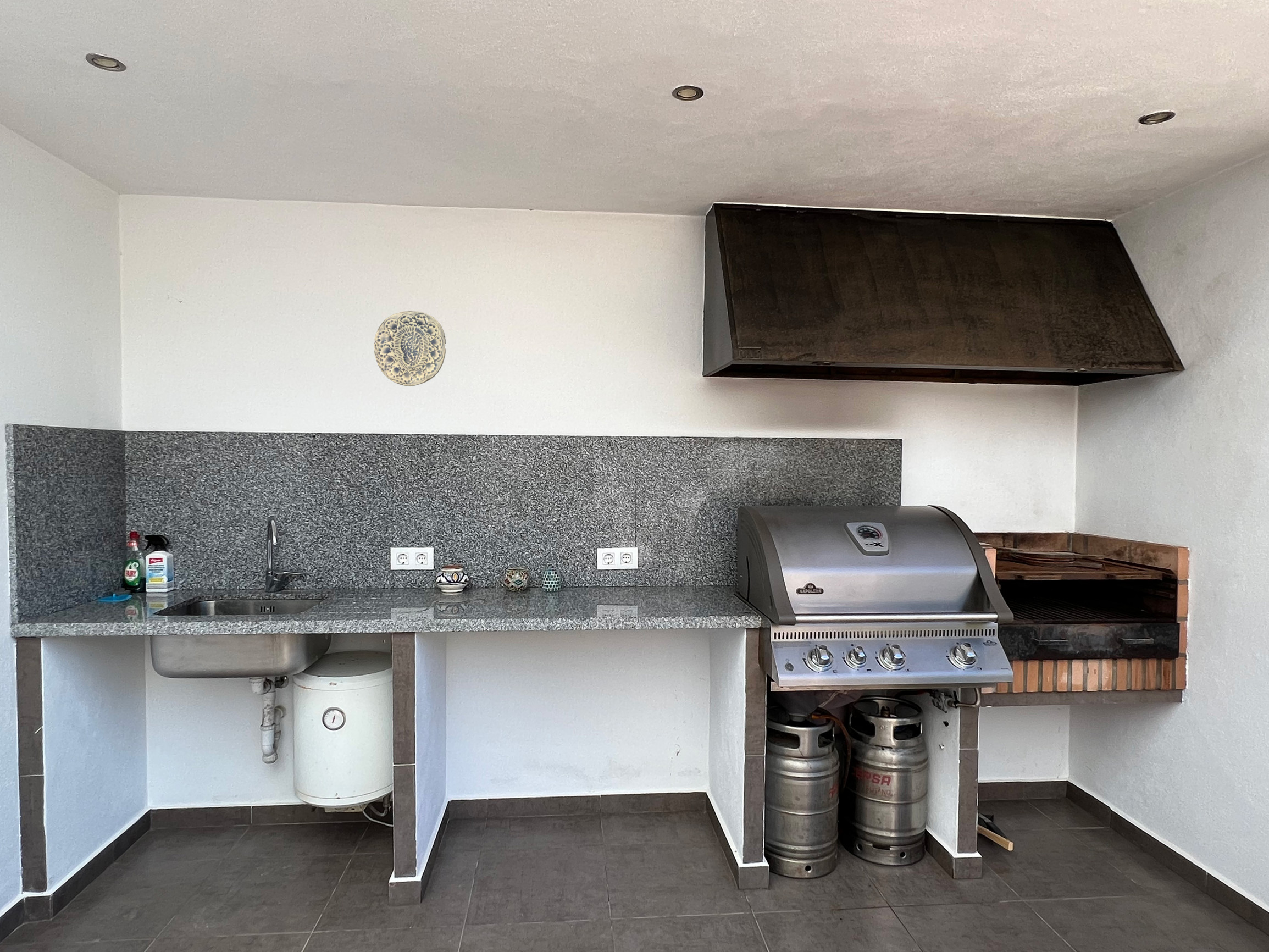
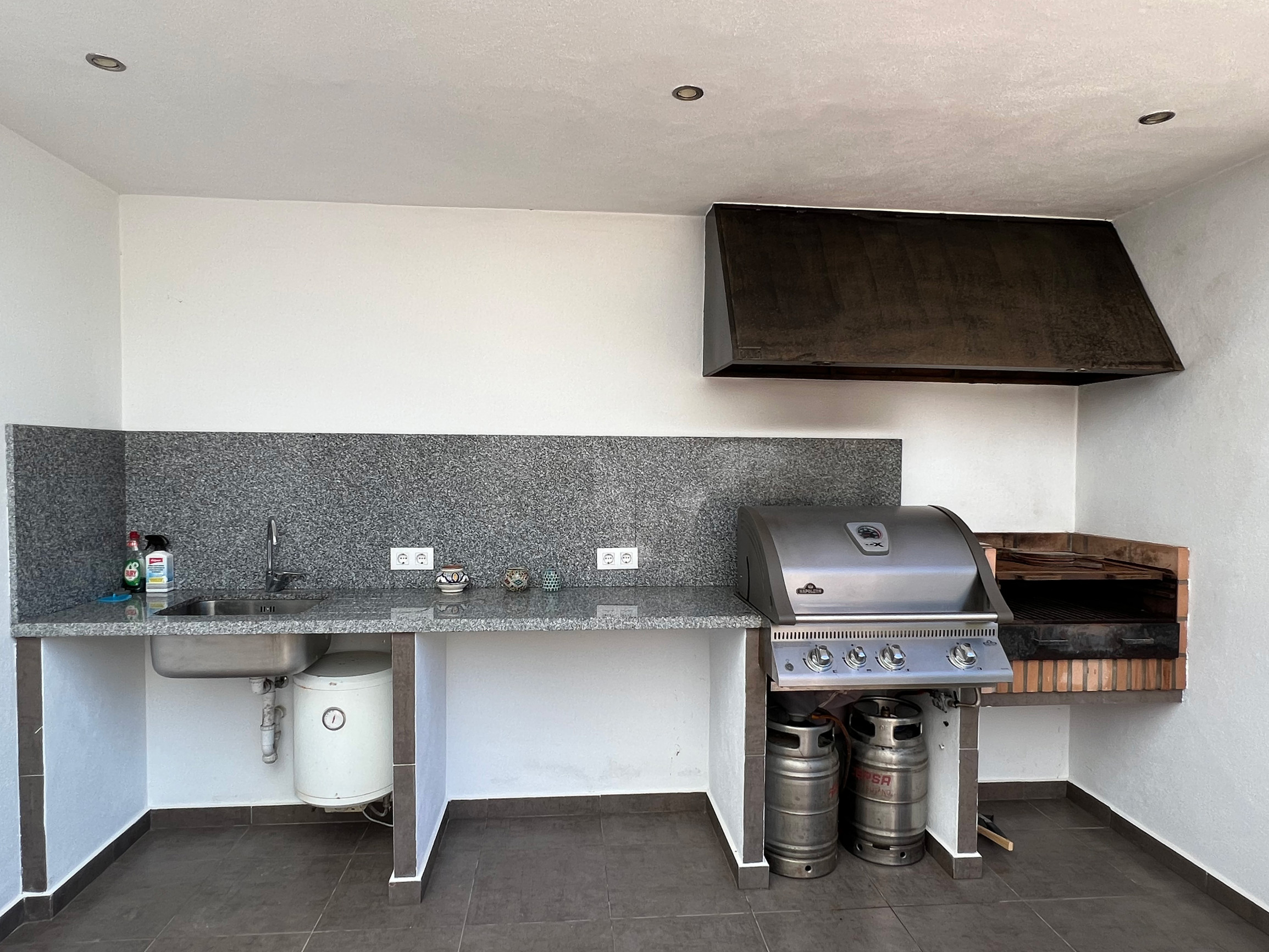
- decorative plate [373,311,446,386]
